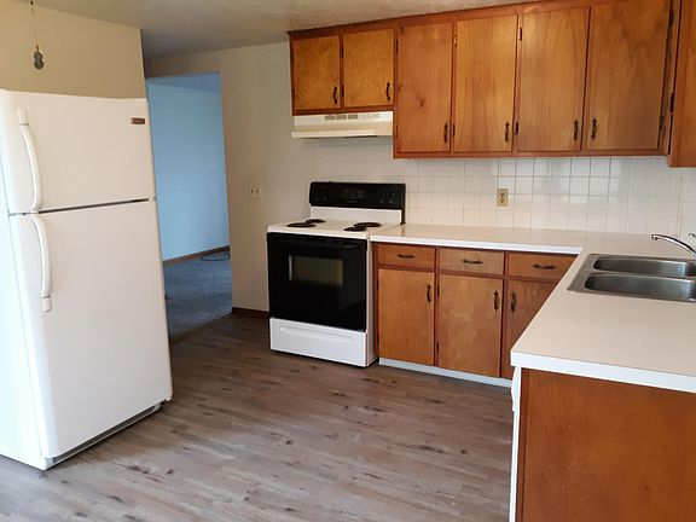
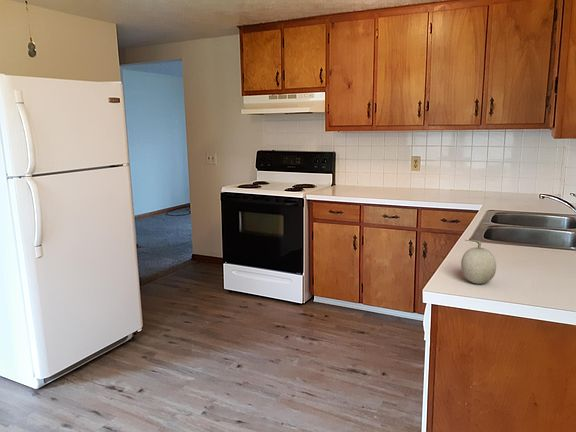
+ fruit [460,239,497,285]
